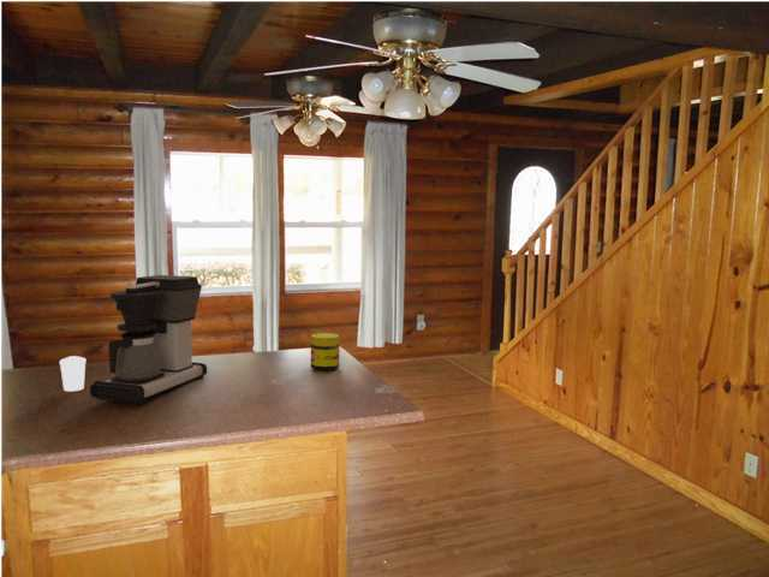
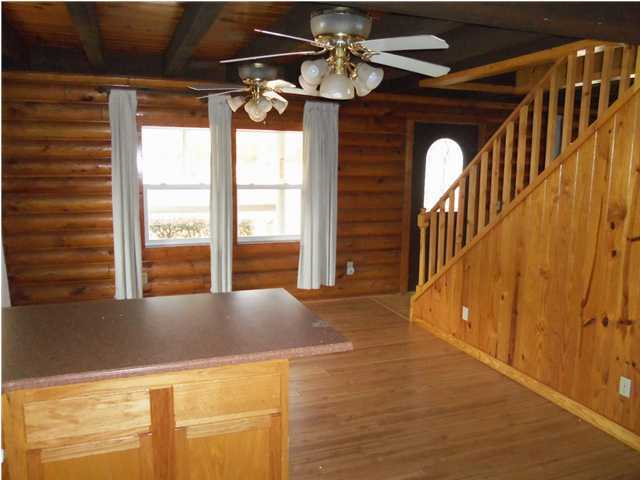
- coffee maker [89,274,208,405]
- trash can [59,355,88,392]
- jar [310,332,340,371]
